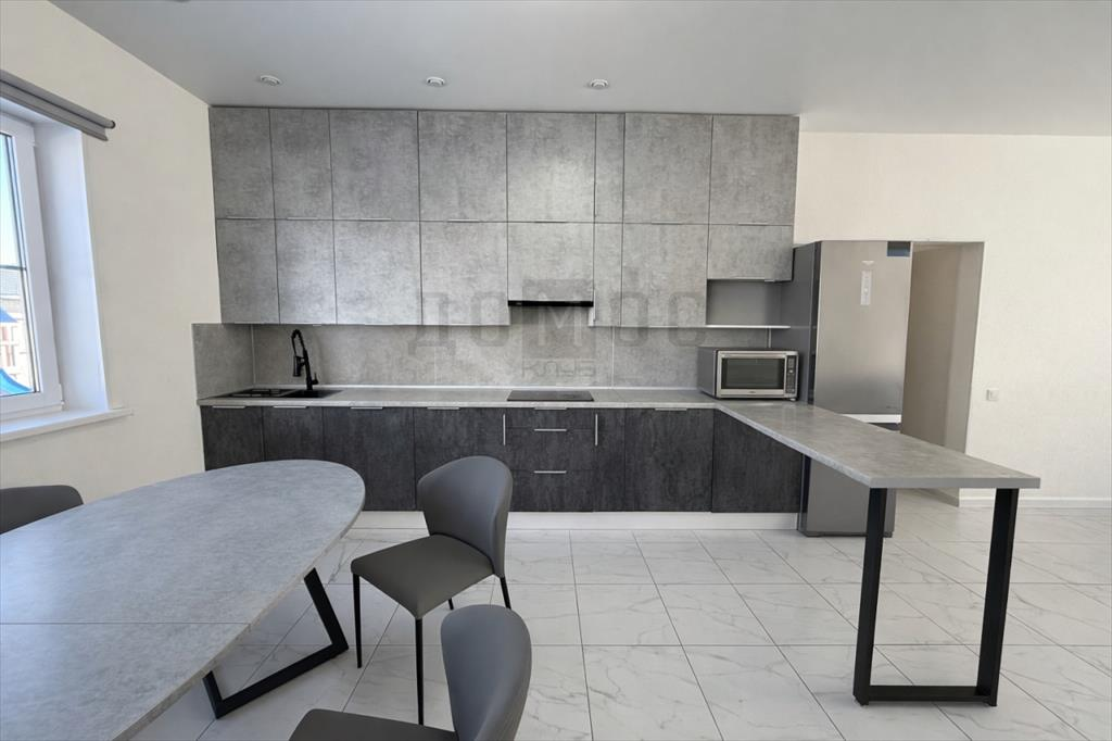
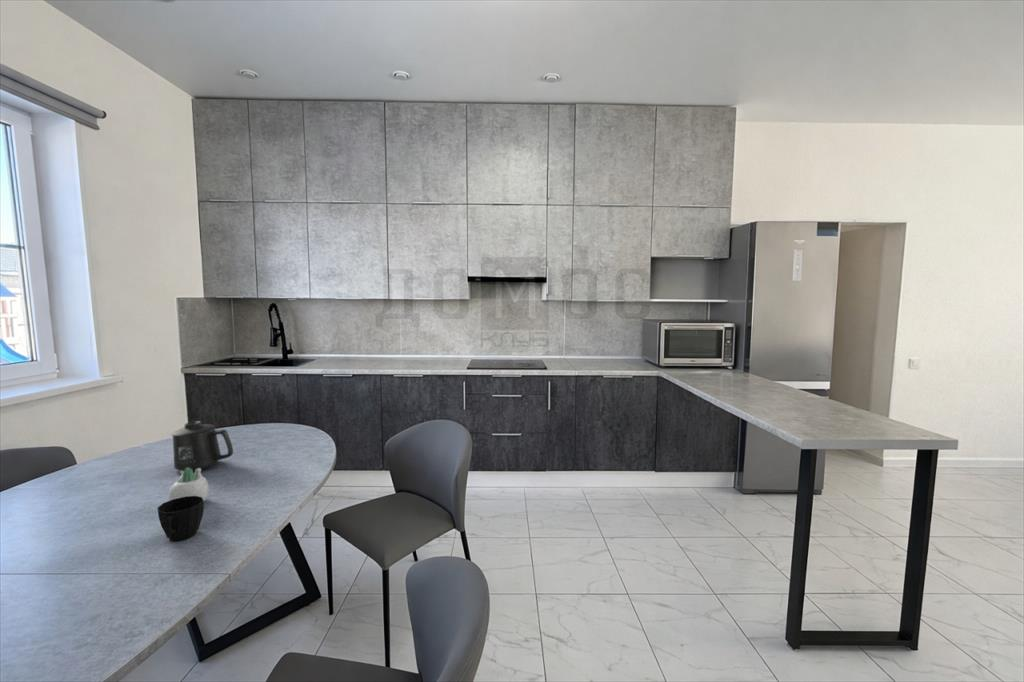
+ cup [157,496,205,542]
+ succulent planter [167,468,210,502]
+ mug [171,420,234,472]
